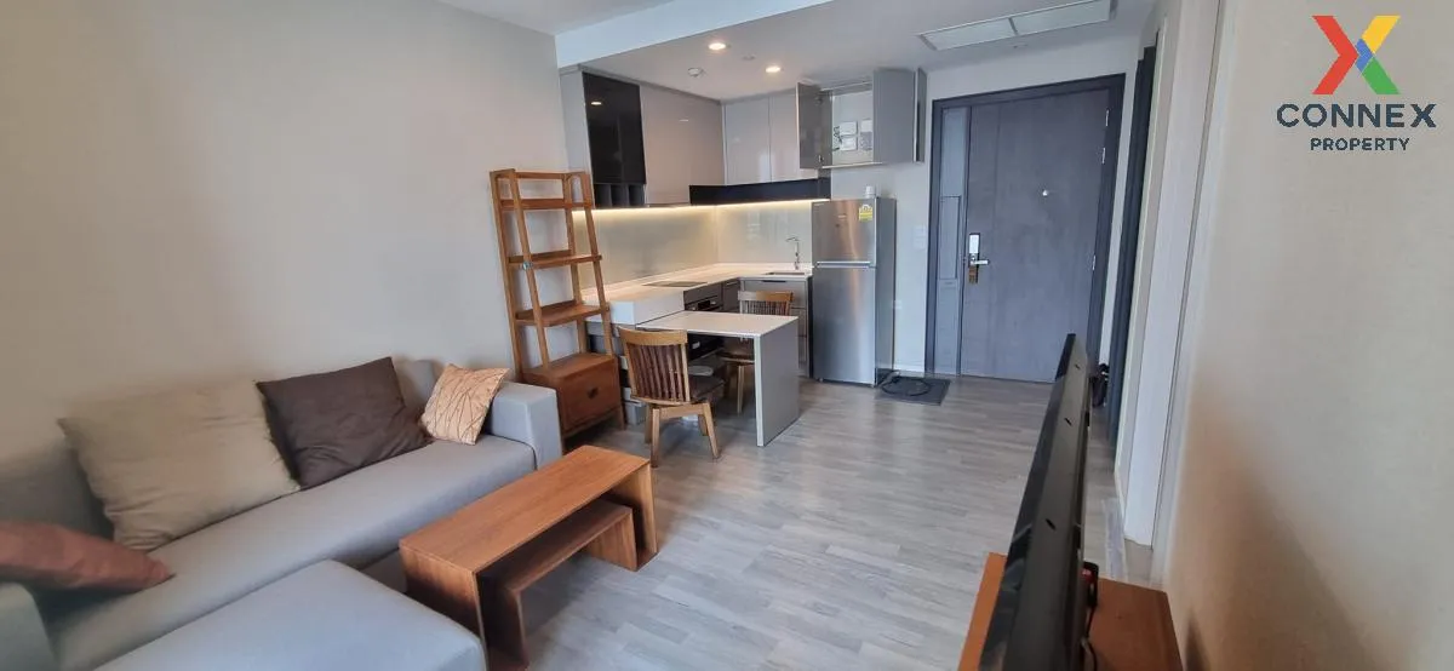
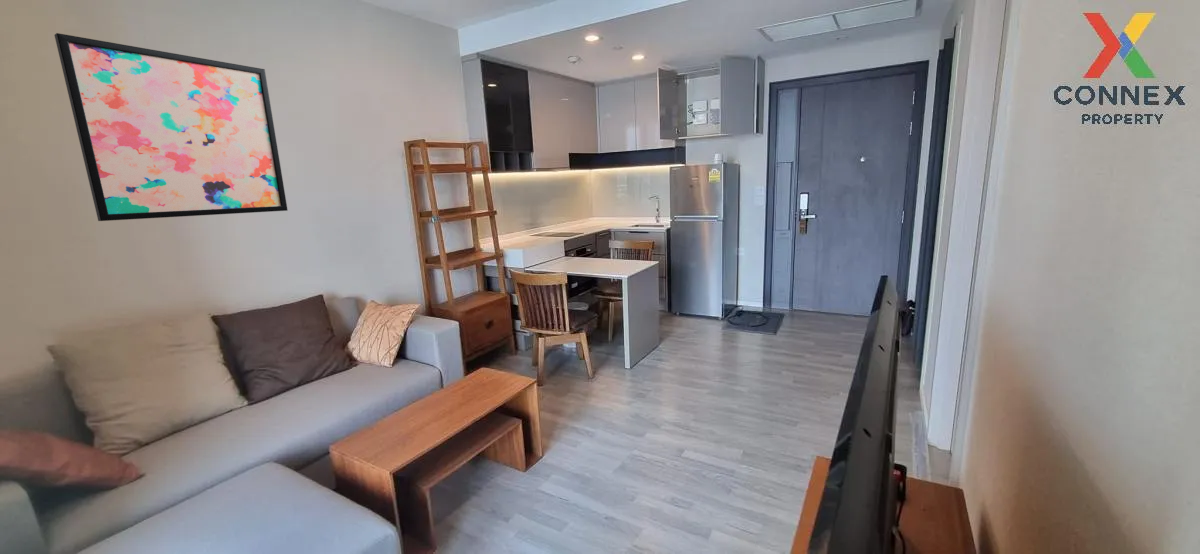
+ wall art [53,32,289,222]
